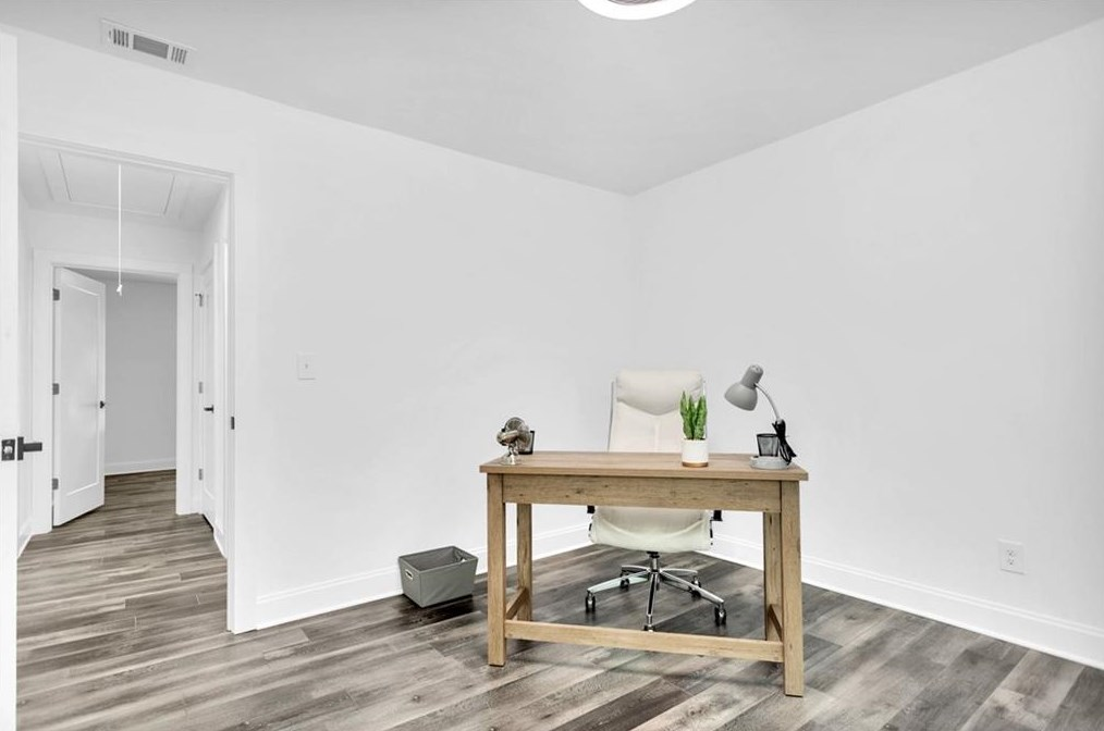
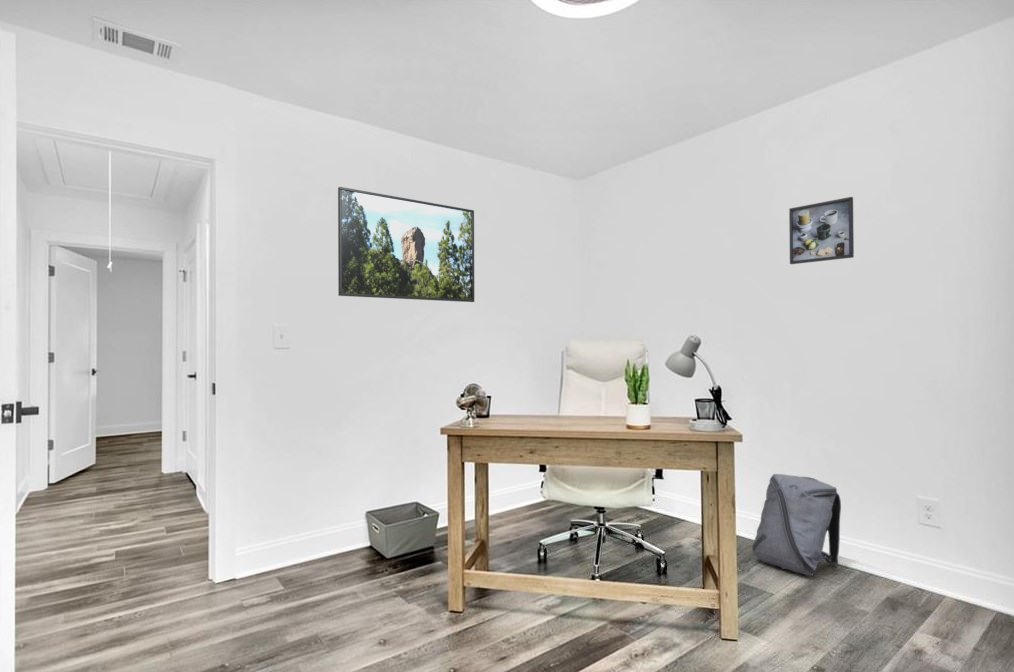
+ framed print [788,196,855,265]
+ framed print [337,186,475,303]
+ backpack [751,473,842,577]
